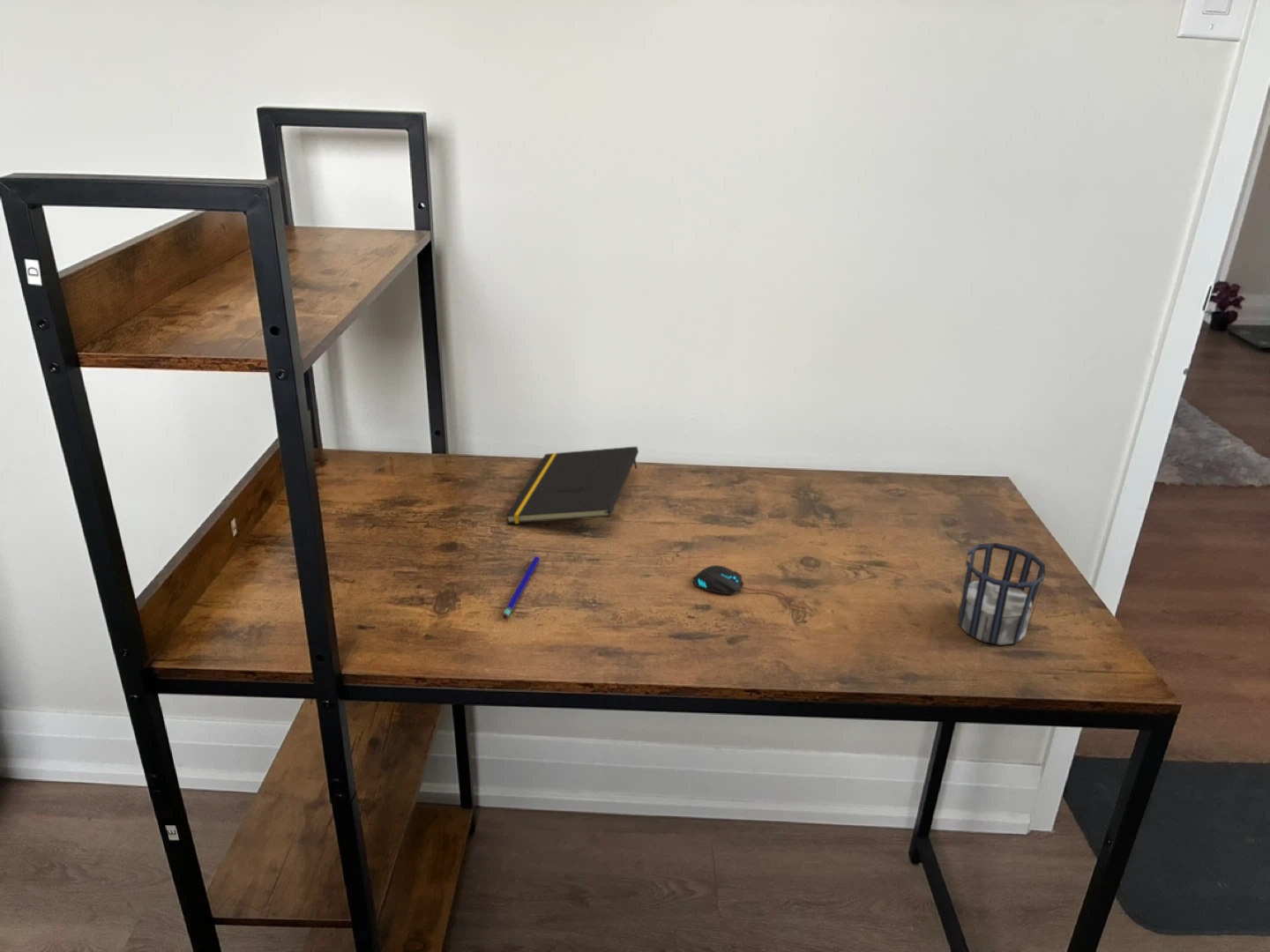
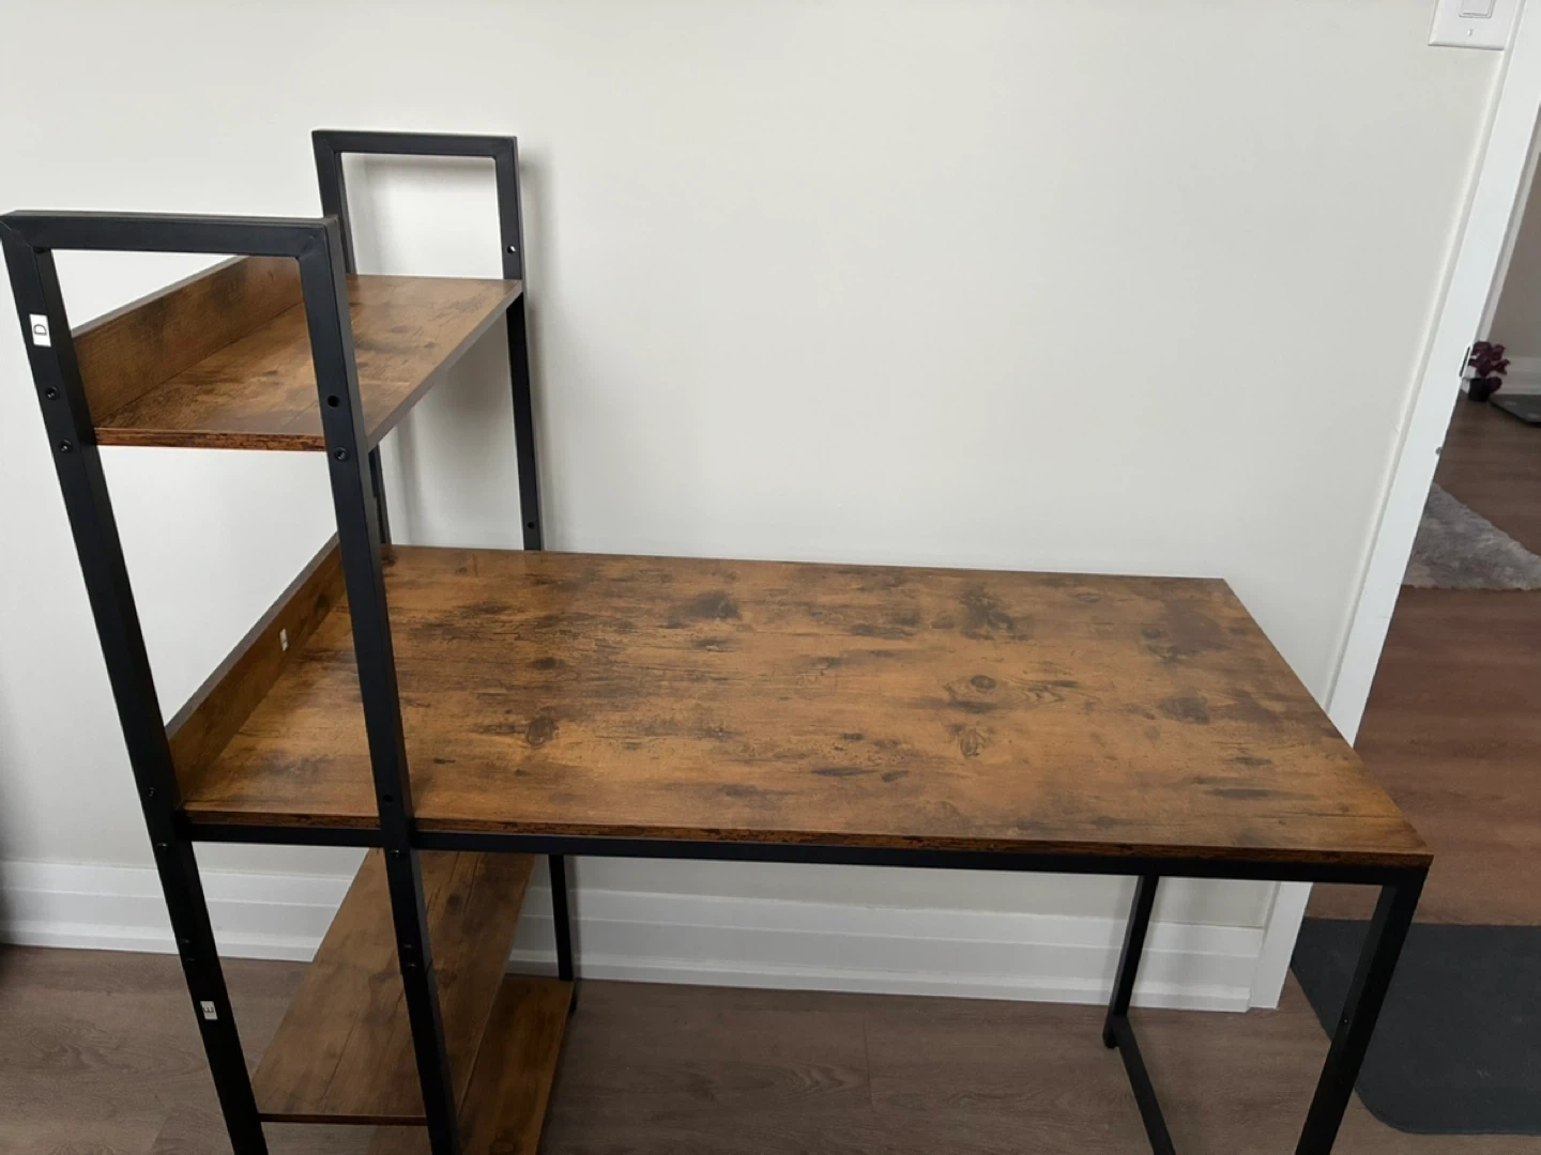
- cup [957,542,1047,646]
- notepad [504,446,639,524]
- pen [501,555,541,620]
- mouse [691,564,808,609]
